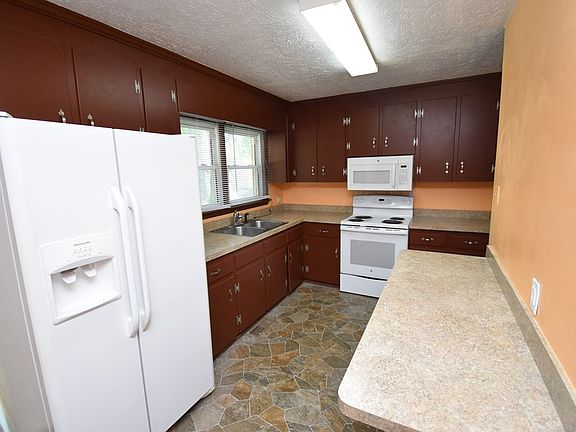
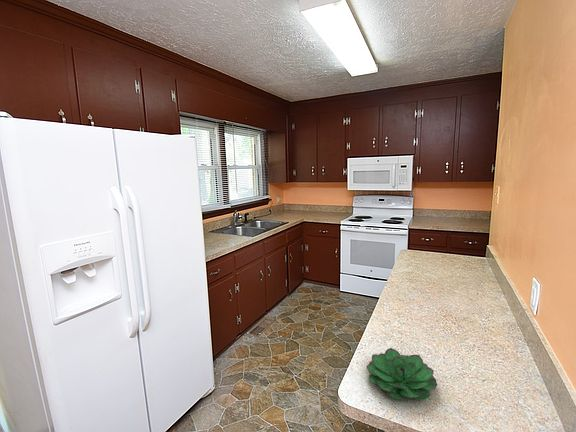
+ succulent plant [365,347,438,401]
